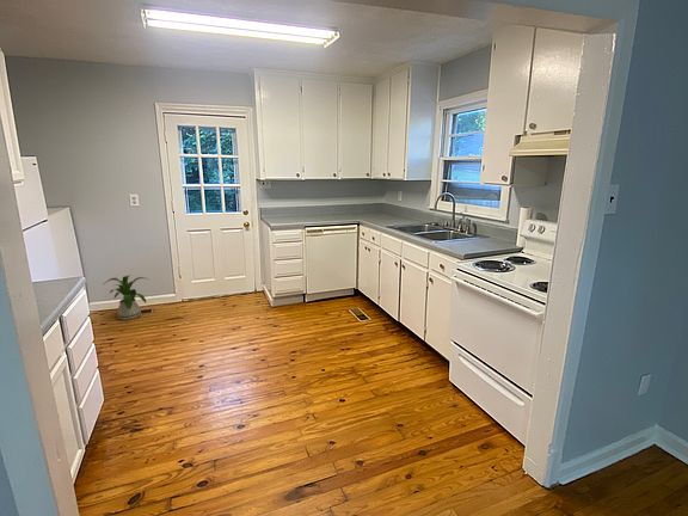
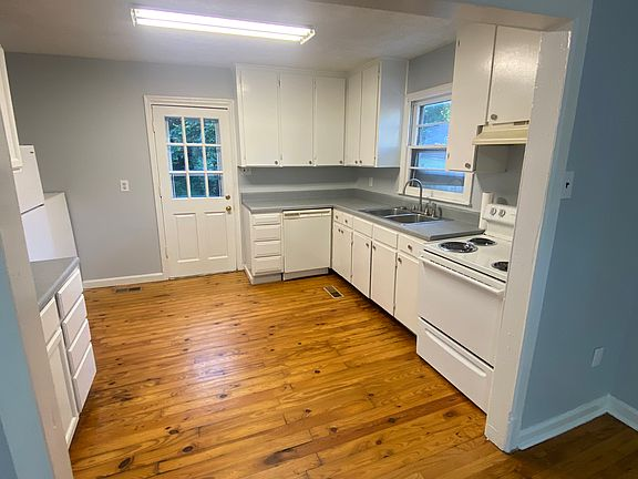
- house plant [103,274,150,321]
